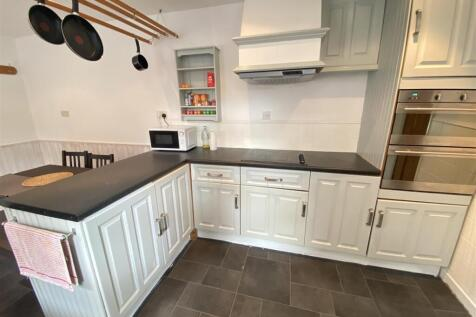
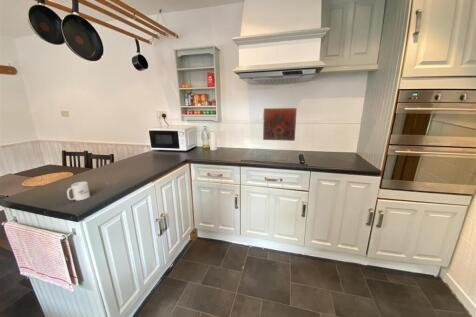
+ mug [66,181,91,201]
+ decorative tile [262,107,298,142]
